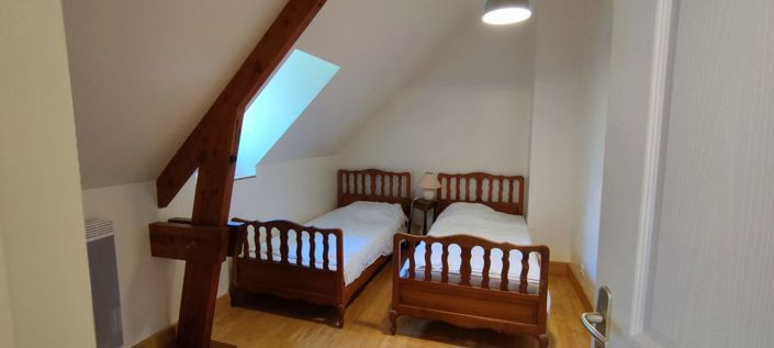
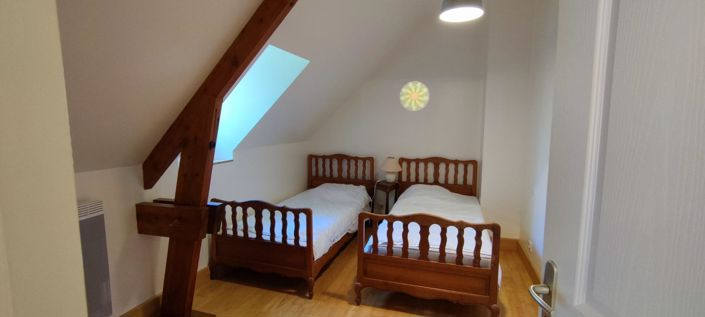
+ decorative plate [399,81,430,112]
